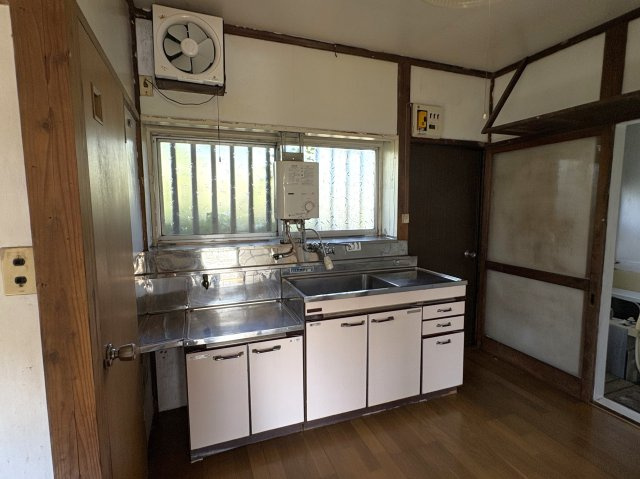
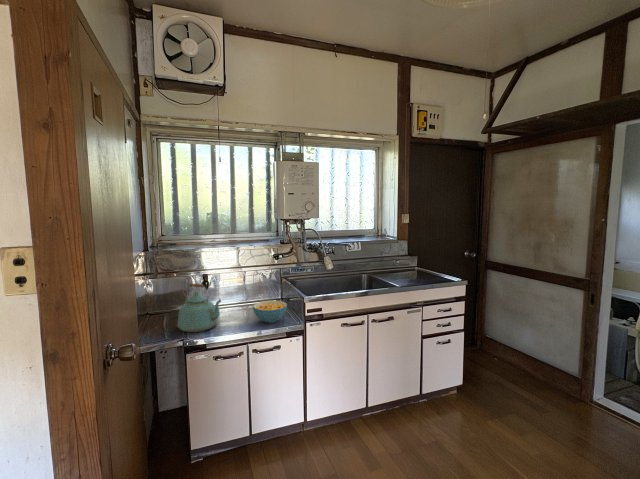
+ kettle [177,282,222,333]
+ cereal bowl [252,300,288,324]
